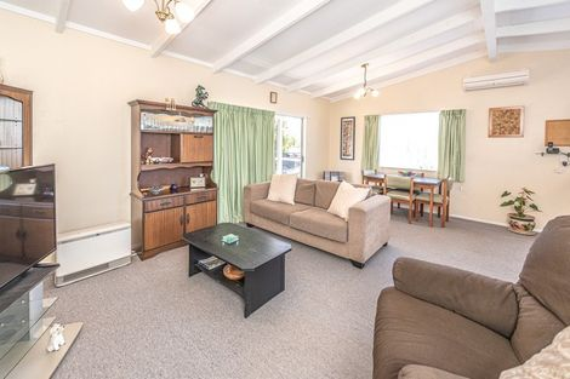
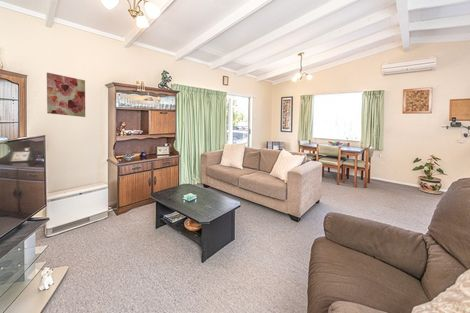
+ wall art [46,72,86,118]
